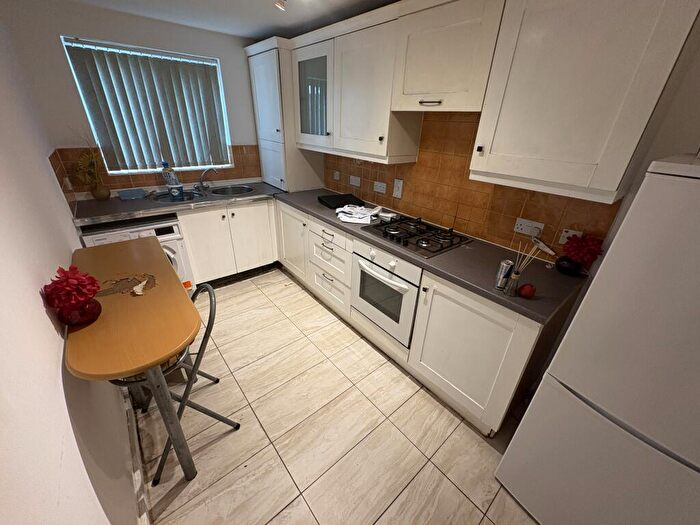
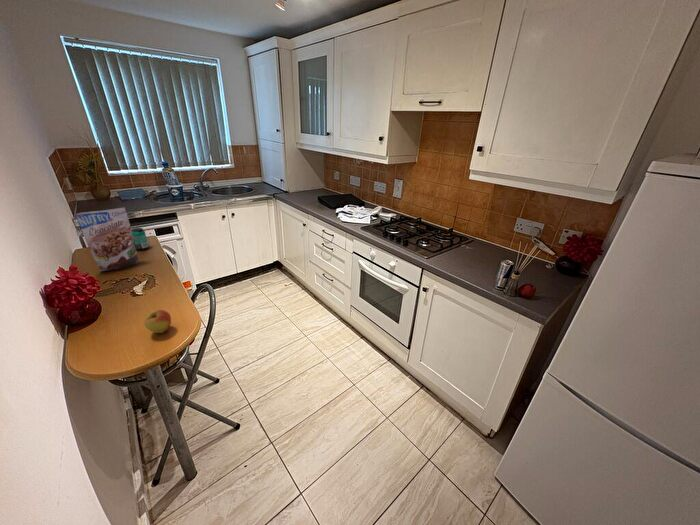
+ apple [144,309,172,334]
+ granola pouch [74,206,139,272]
+ beverage can [131,227,150,251]
